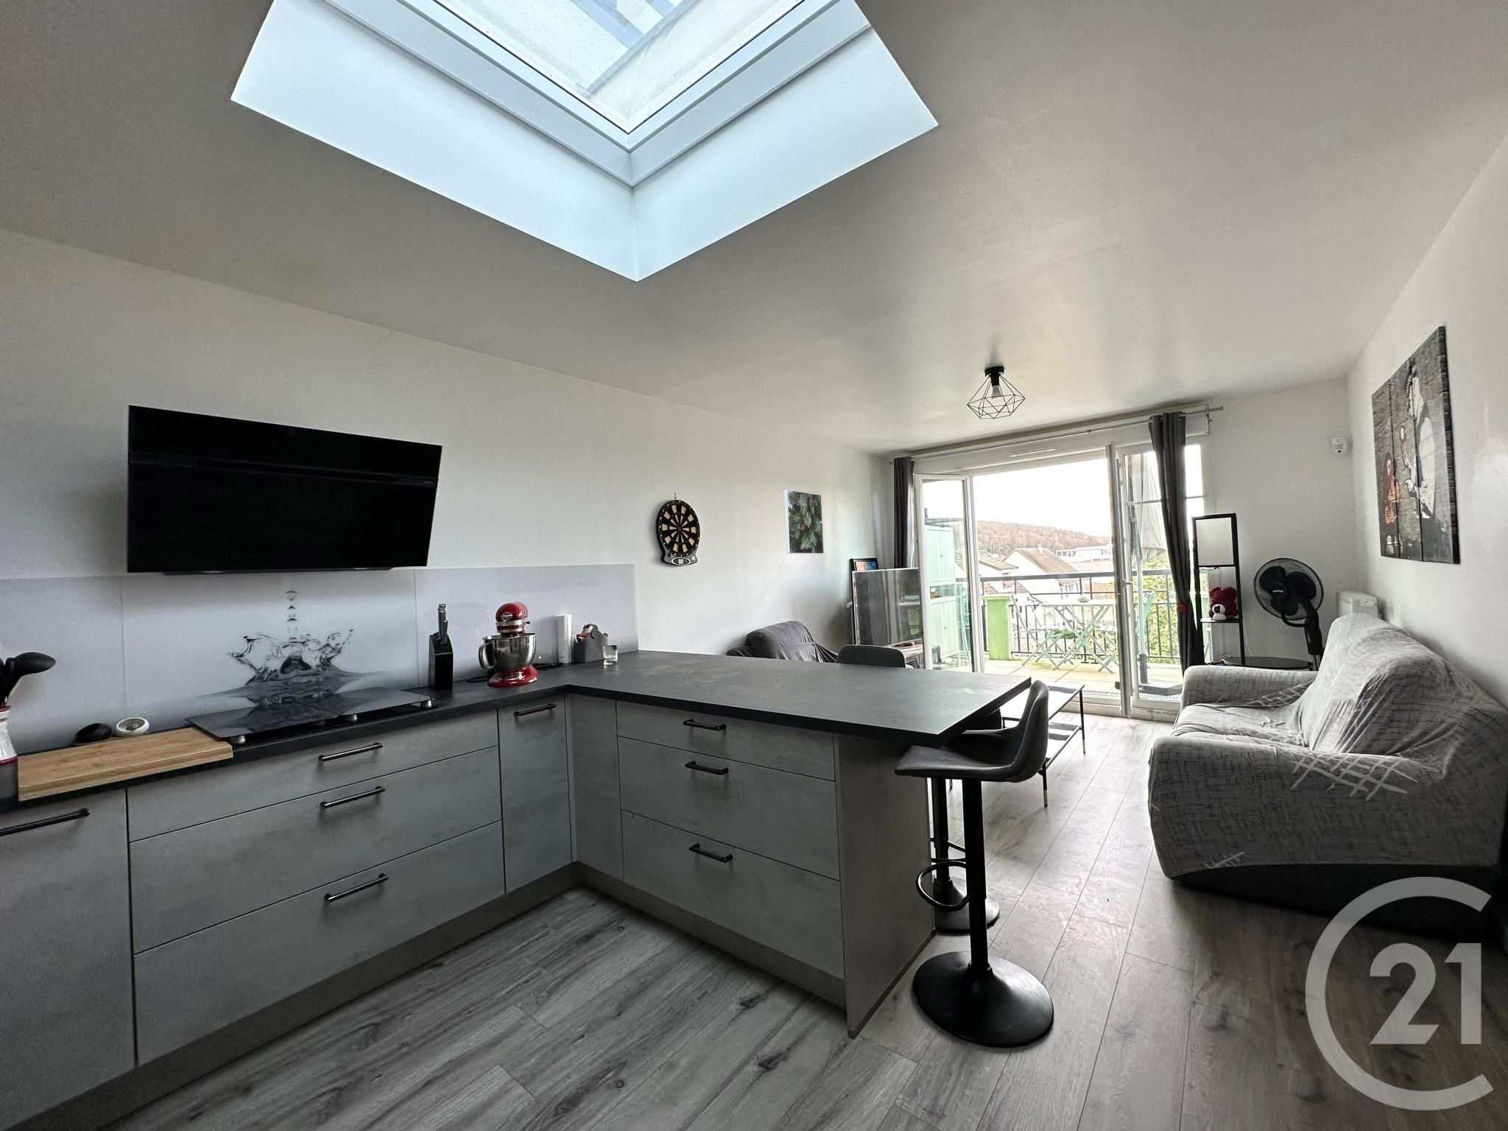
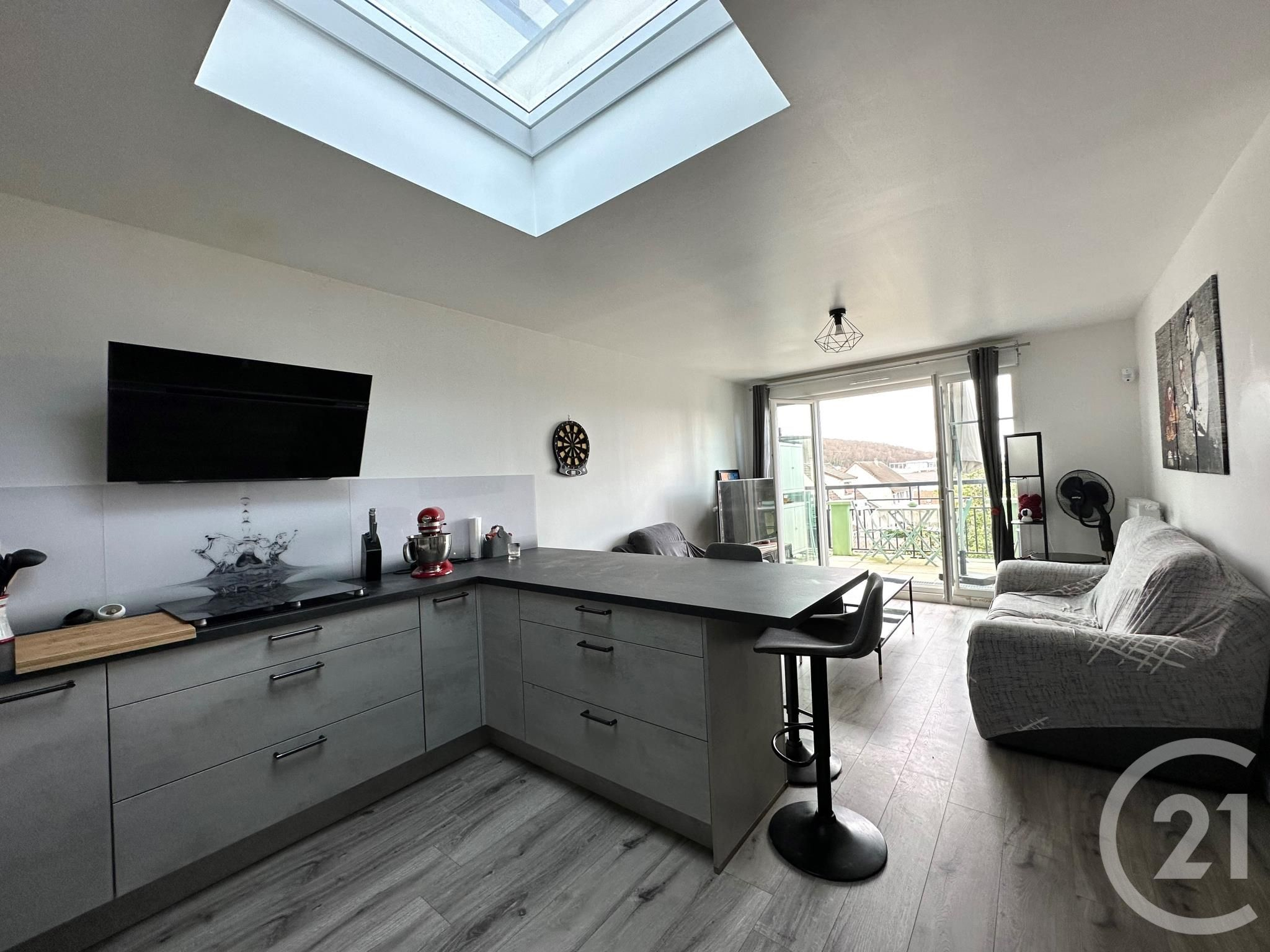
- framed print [784,489,825,555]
